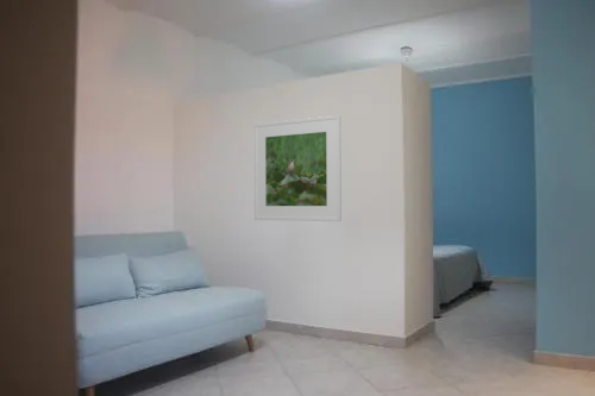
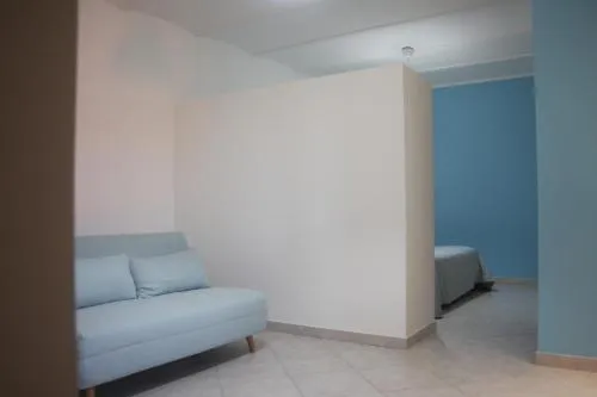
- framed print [252,114,343,222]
